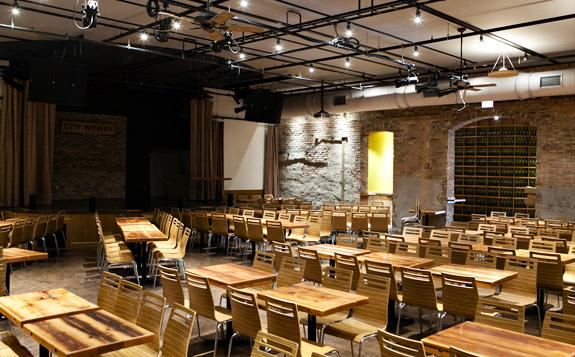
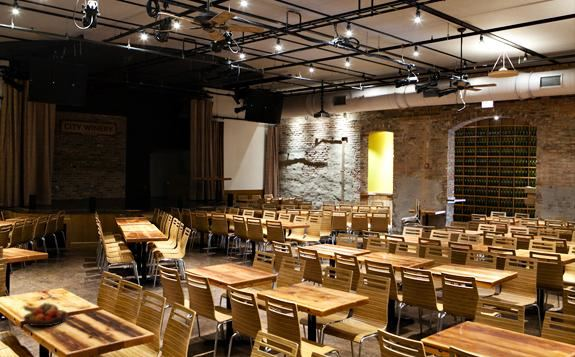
+ fruit bowl [22,302,69,327]
